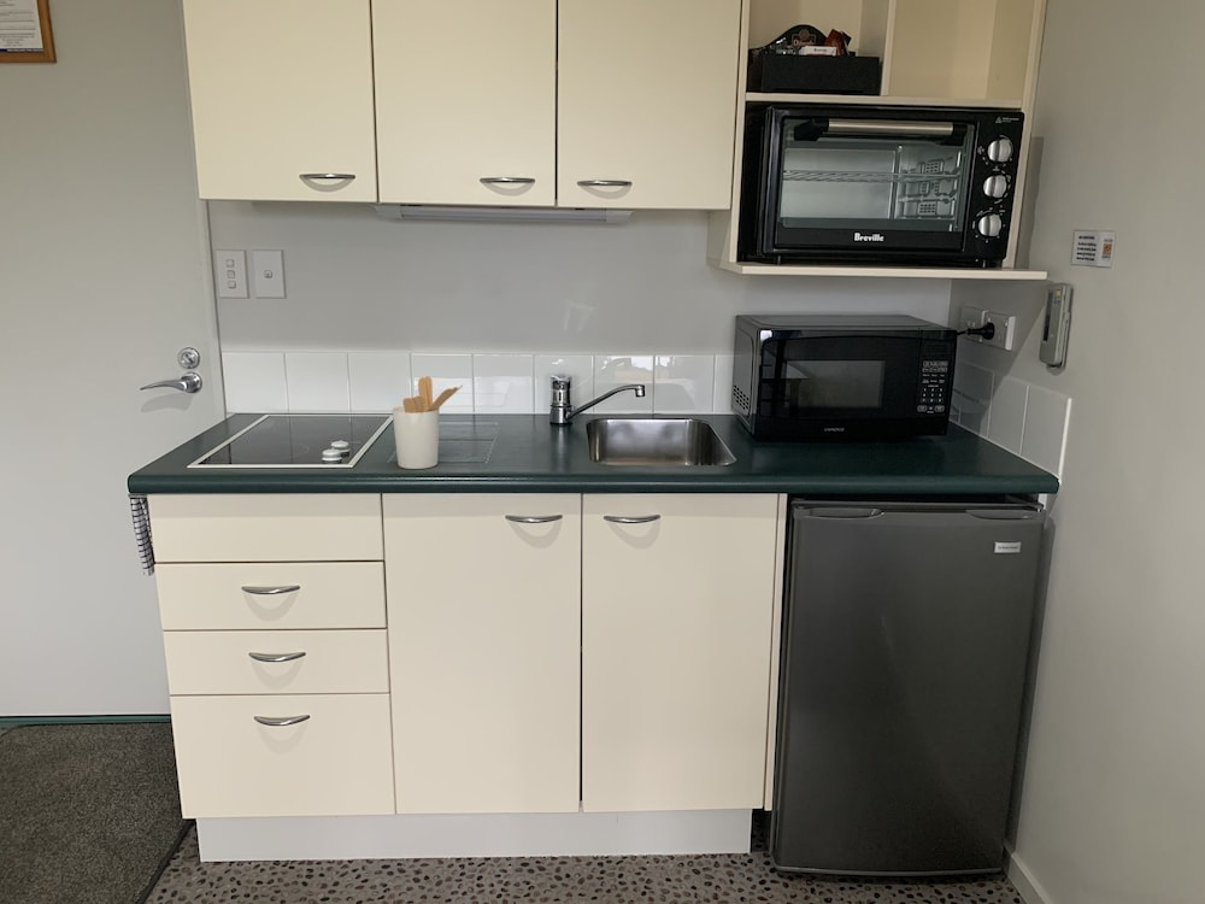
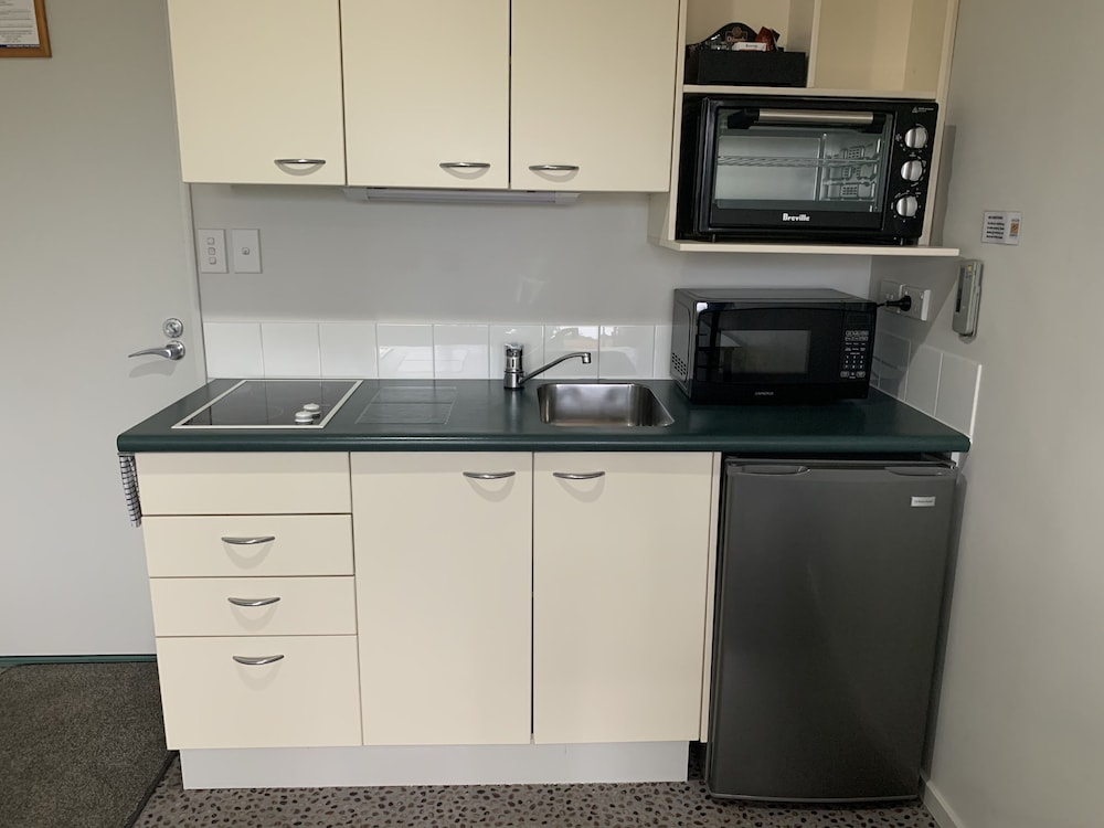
- utensil holder [392,375,464,470]
